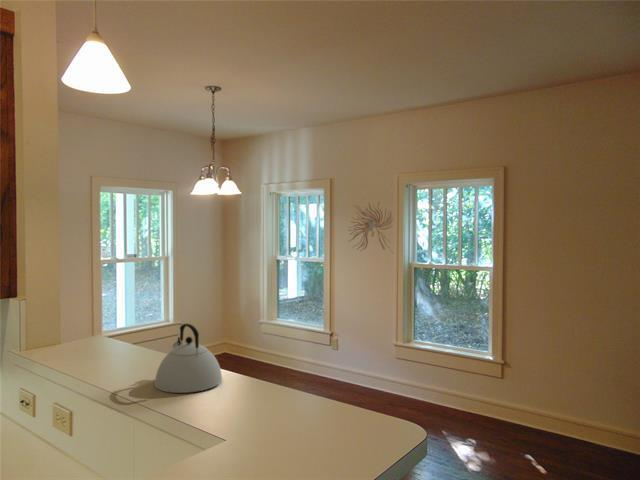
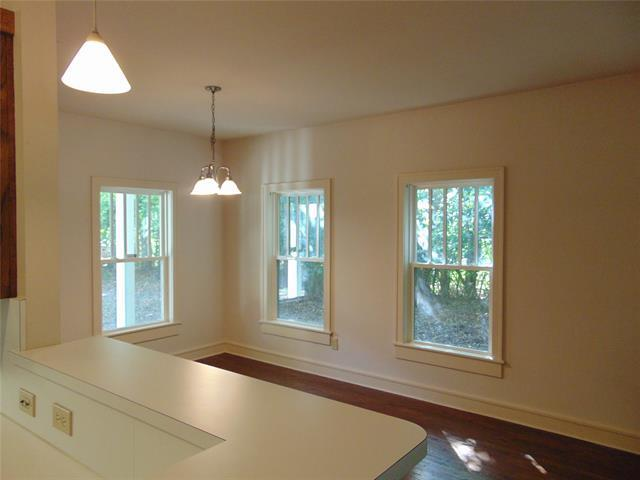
- wall sculpture [347,200,394,255]
- kettle [154,323,223,394]
